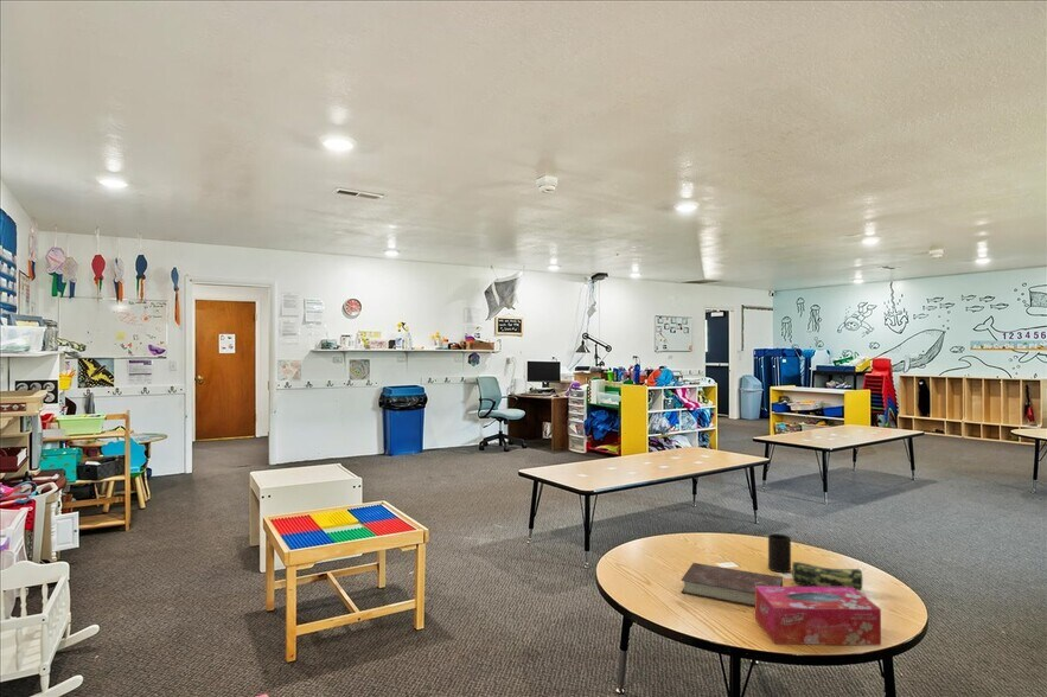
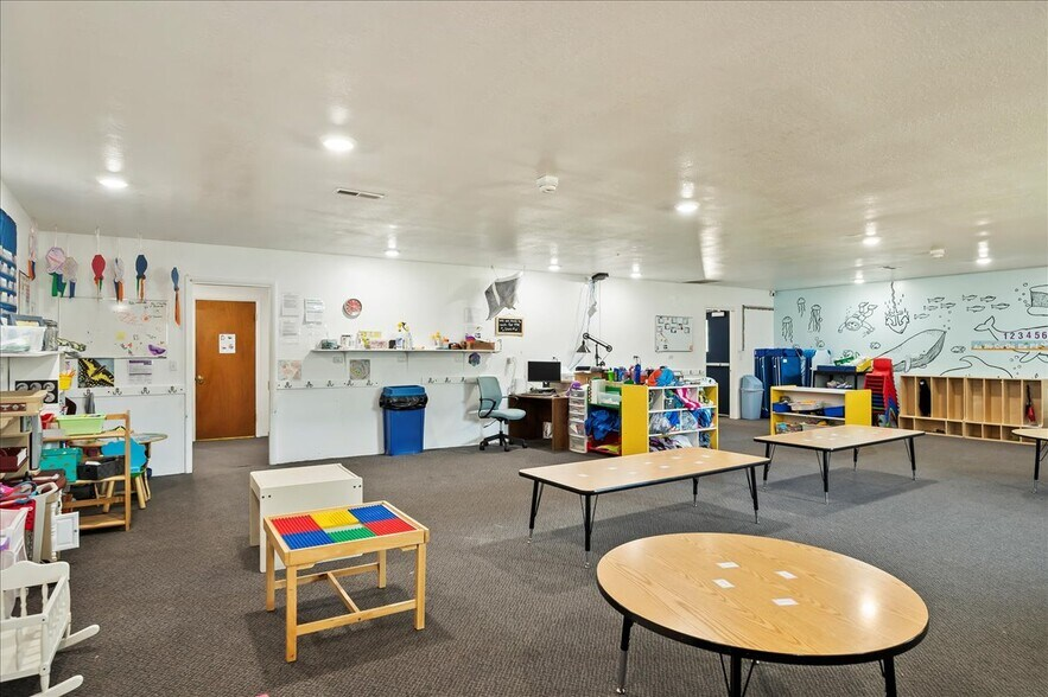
- book [679,562,784,608]
- pencil case [791,561,864,592]
- tissue box [754,586,882,646]
- cup [767,532,792,574]
